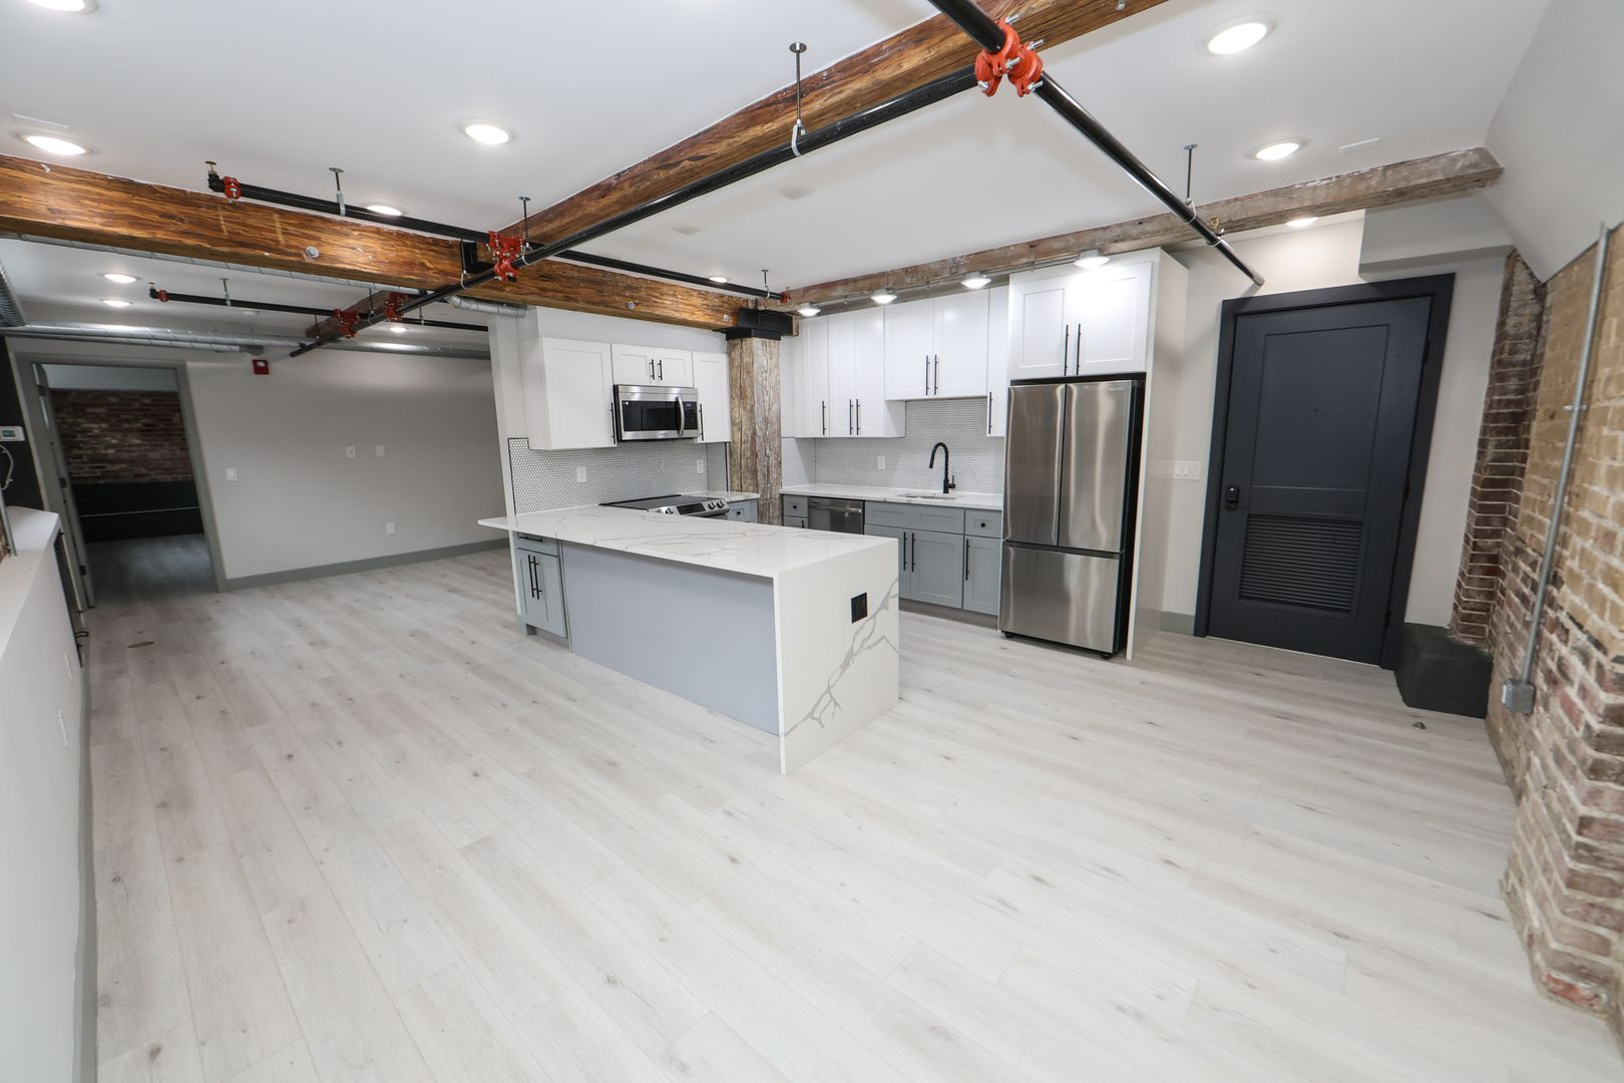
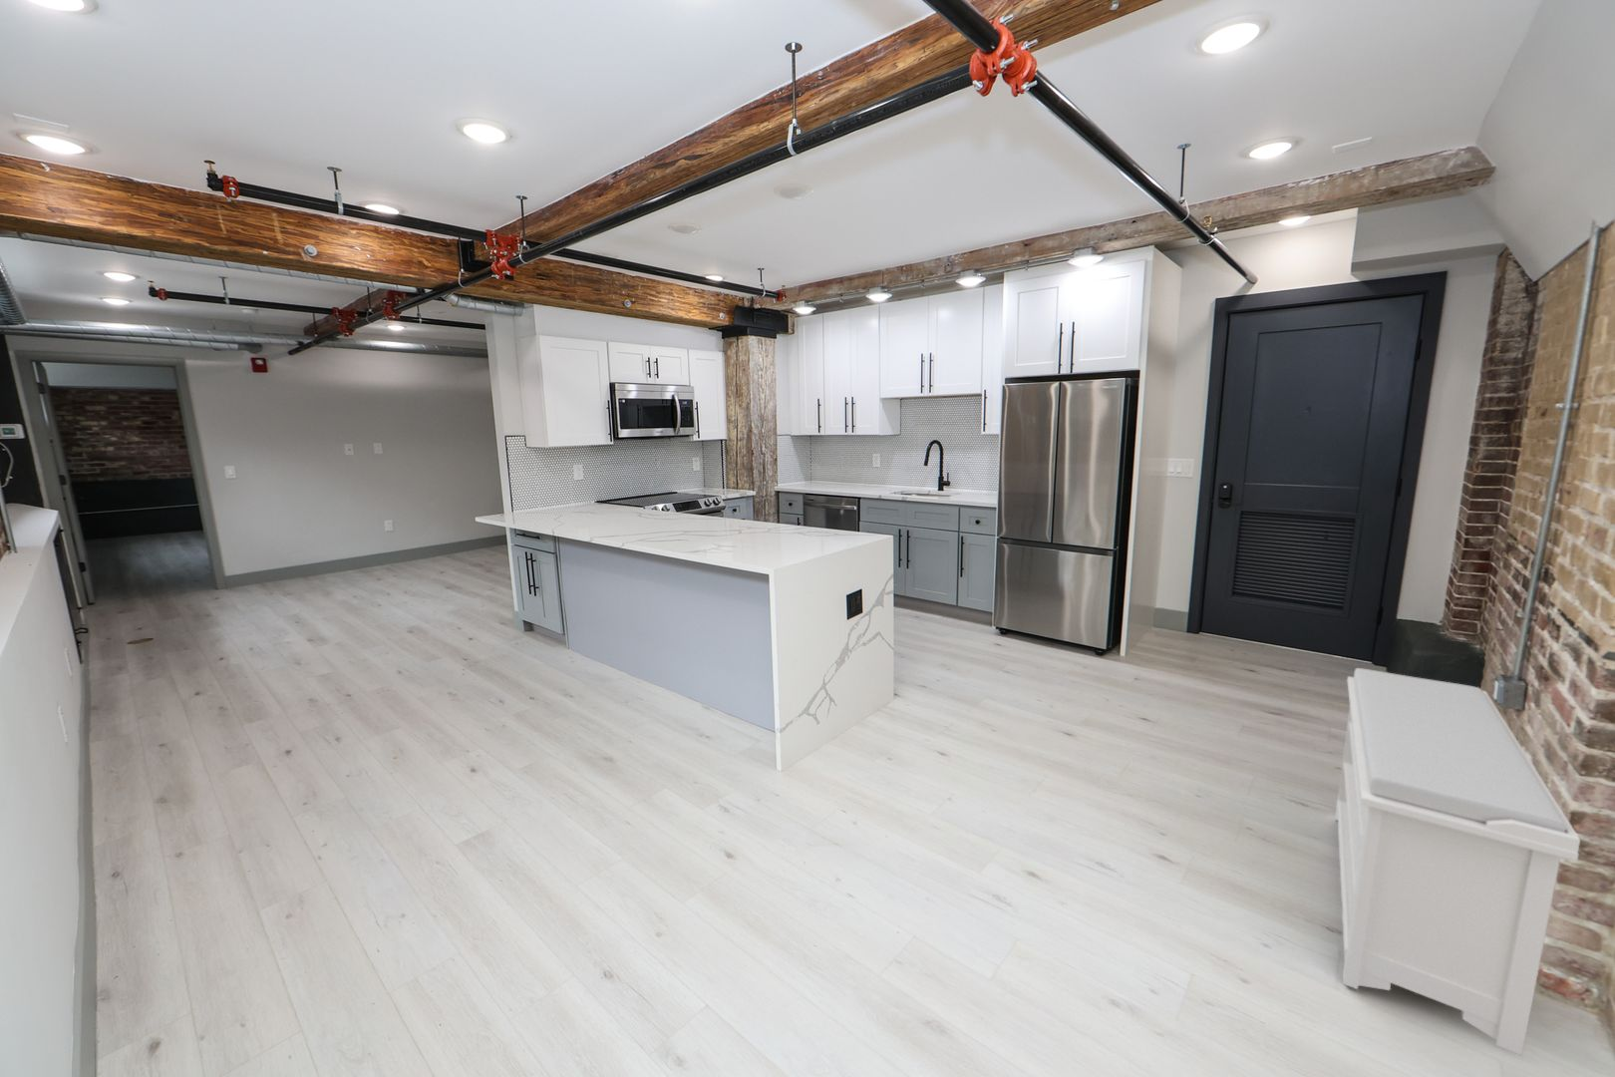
+ bench [1334,667,1581,1057]
